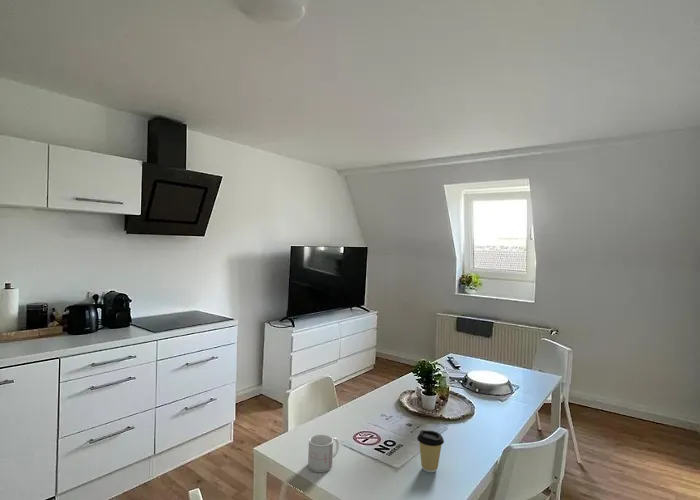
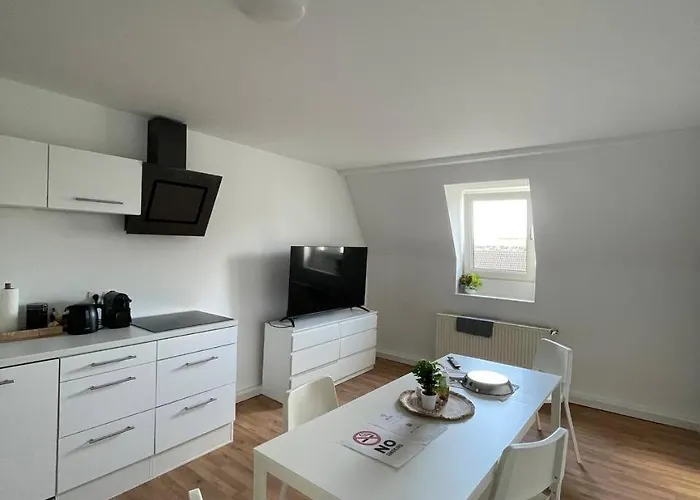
- coffee cup [416,429,445,473]
- mug [307,434,340,473]
